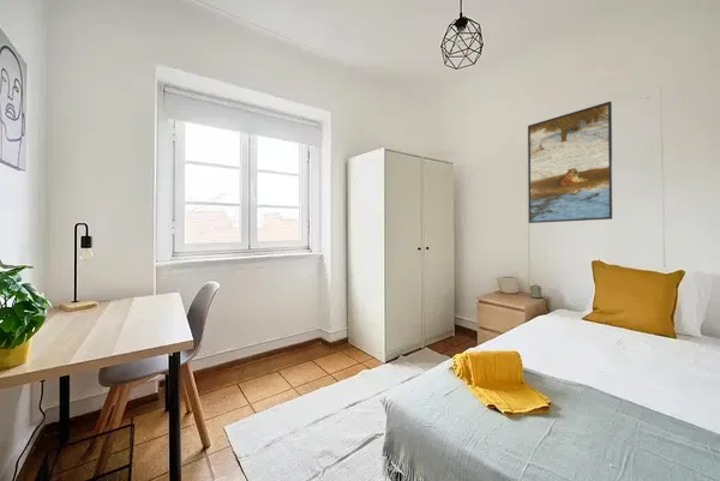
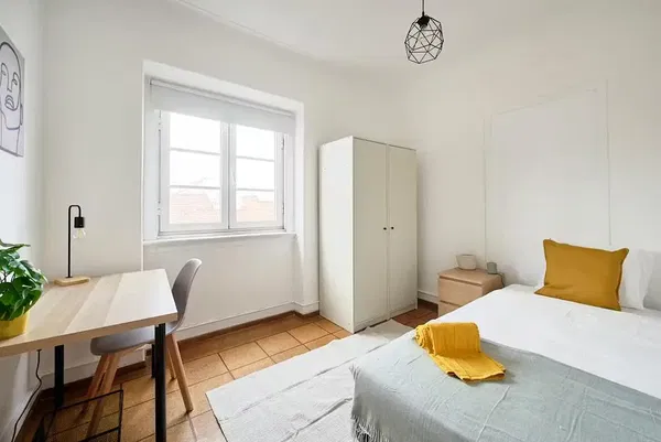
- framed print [527,101,613,224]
